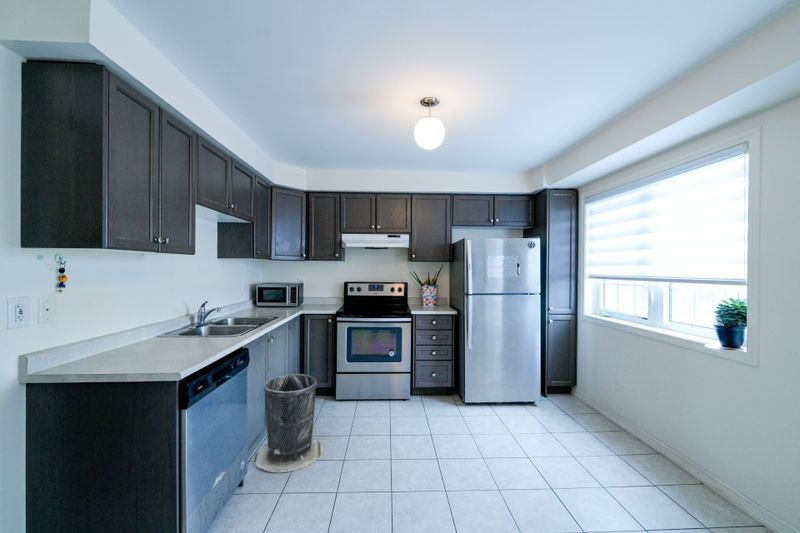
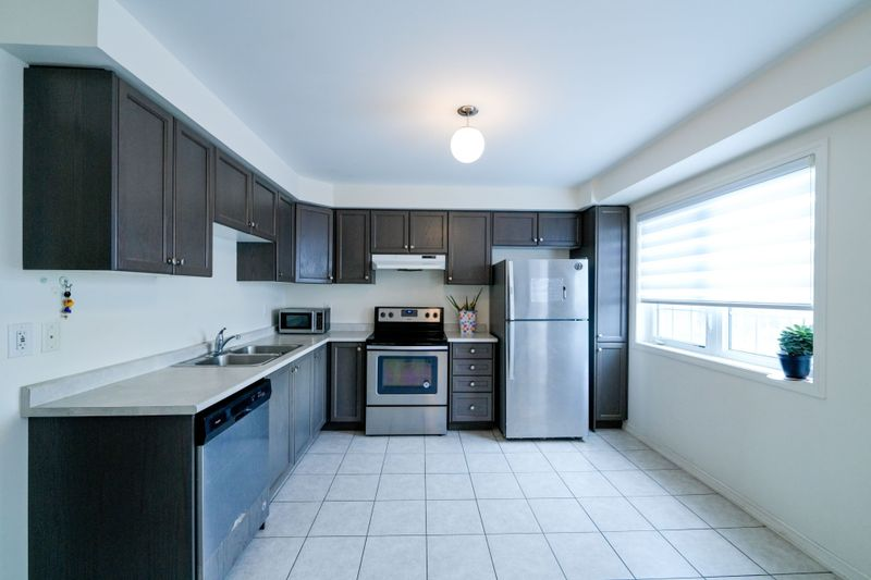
- trash can [253,373,323,473]
